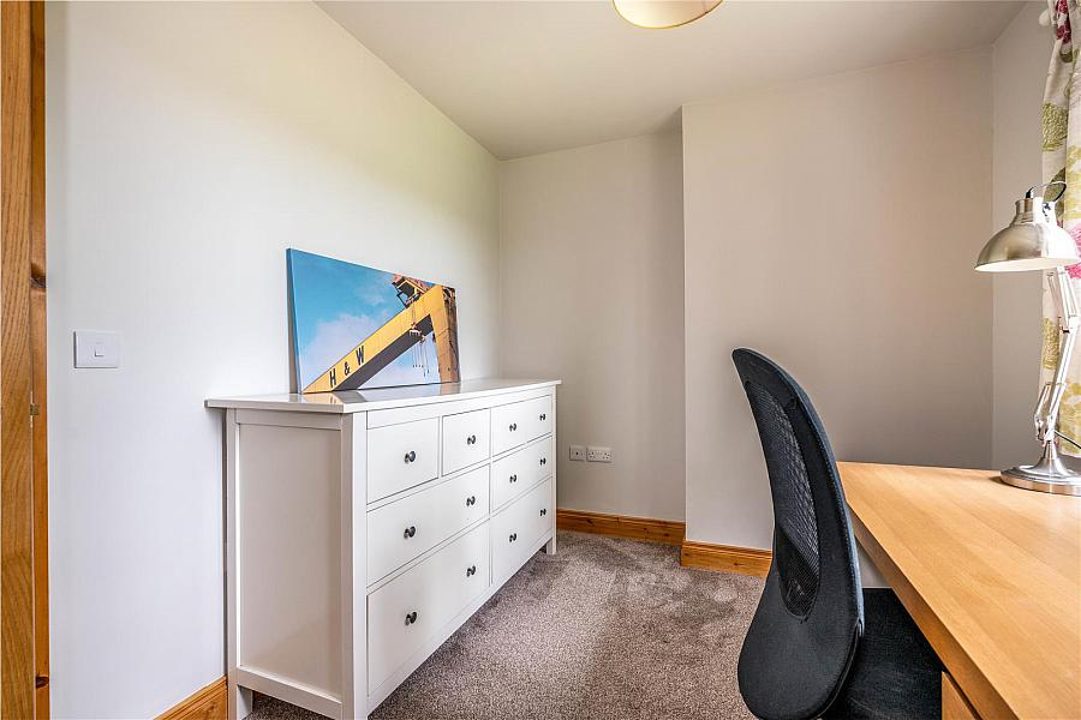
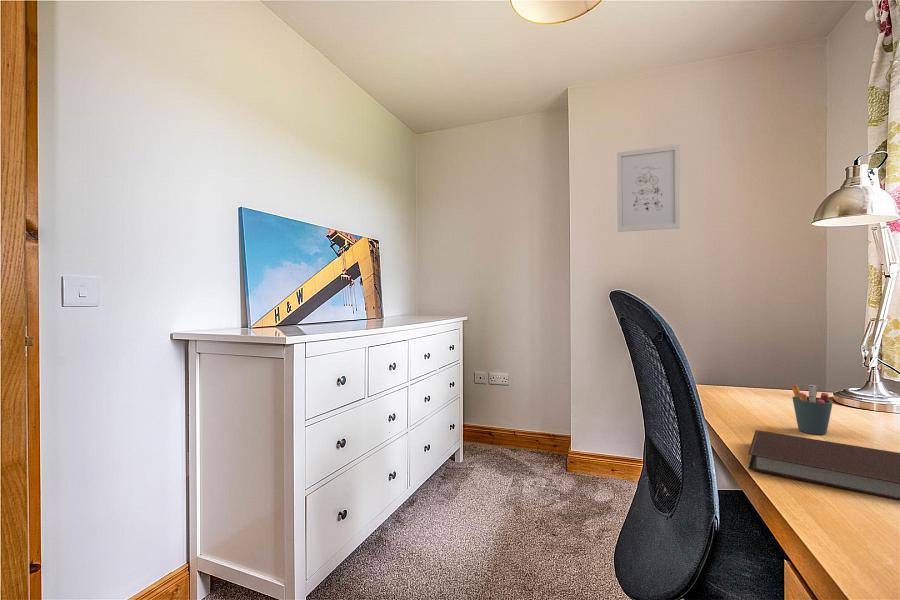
+ notebook [747,429,900,502]
+ wall art [616,144,681,233]
+ pen holder [790,384,834,435]
